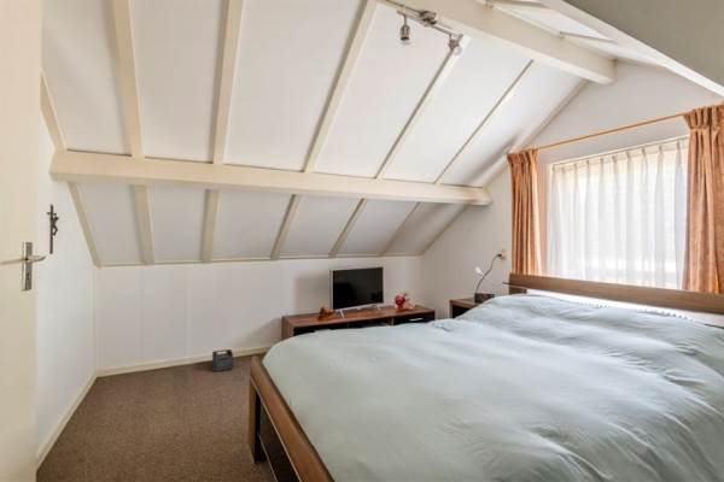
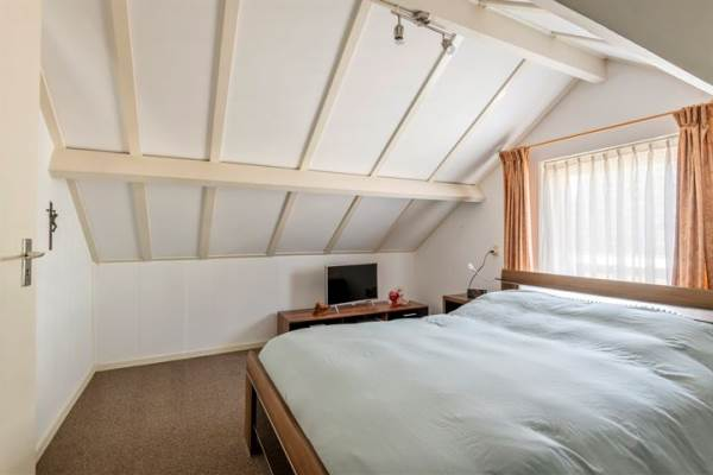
- storage bin [211,348,234,372]
